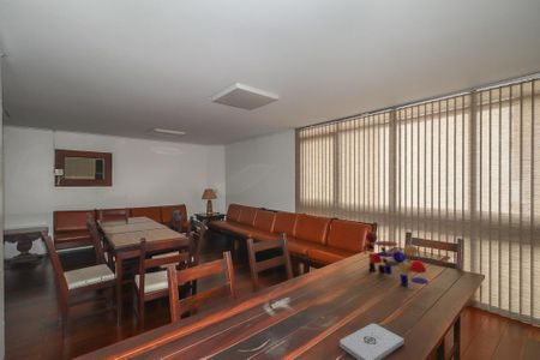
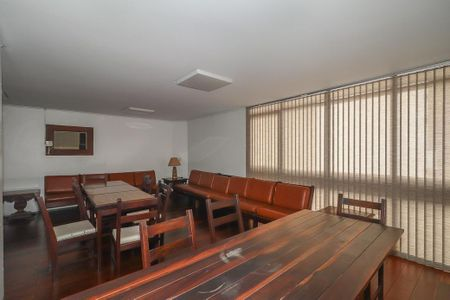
- notepad [338,323,406,360]
- board game [361,230,430,286]
